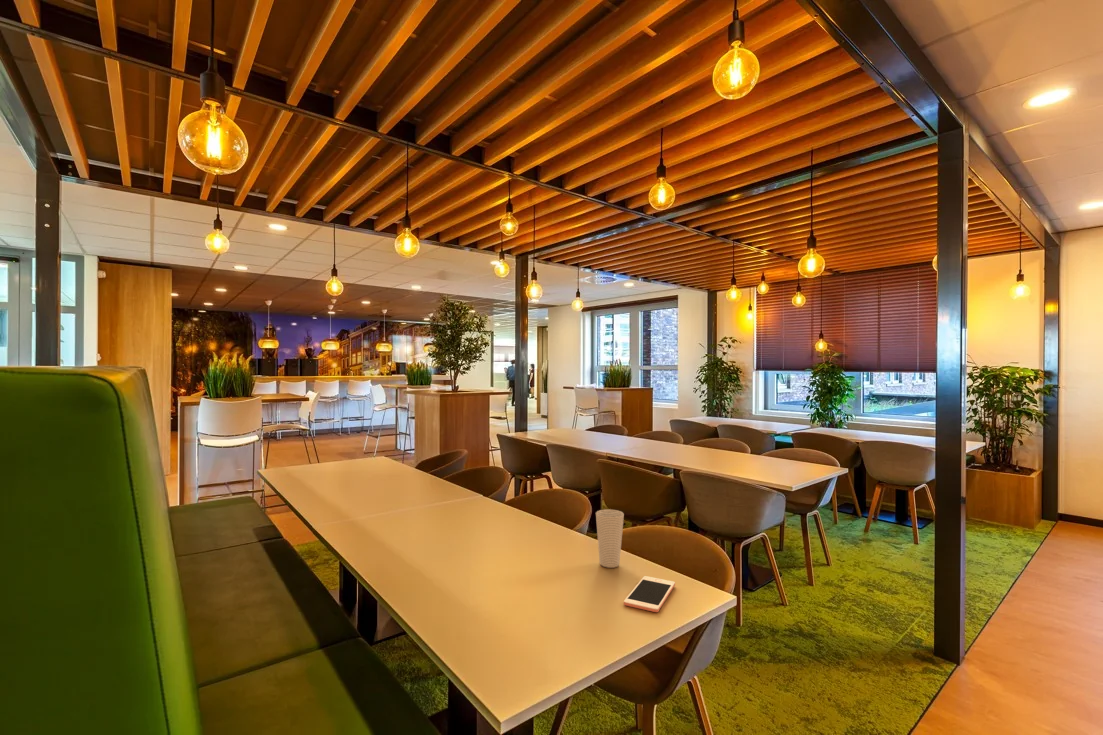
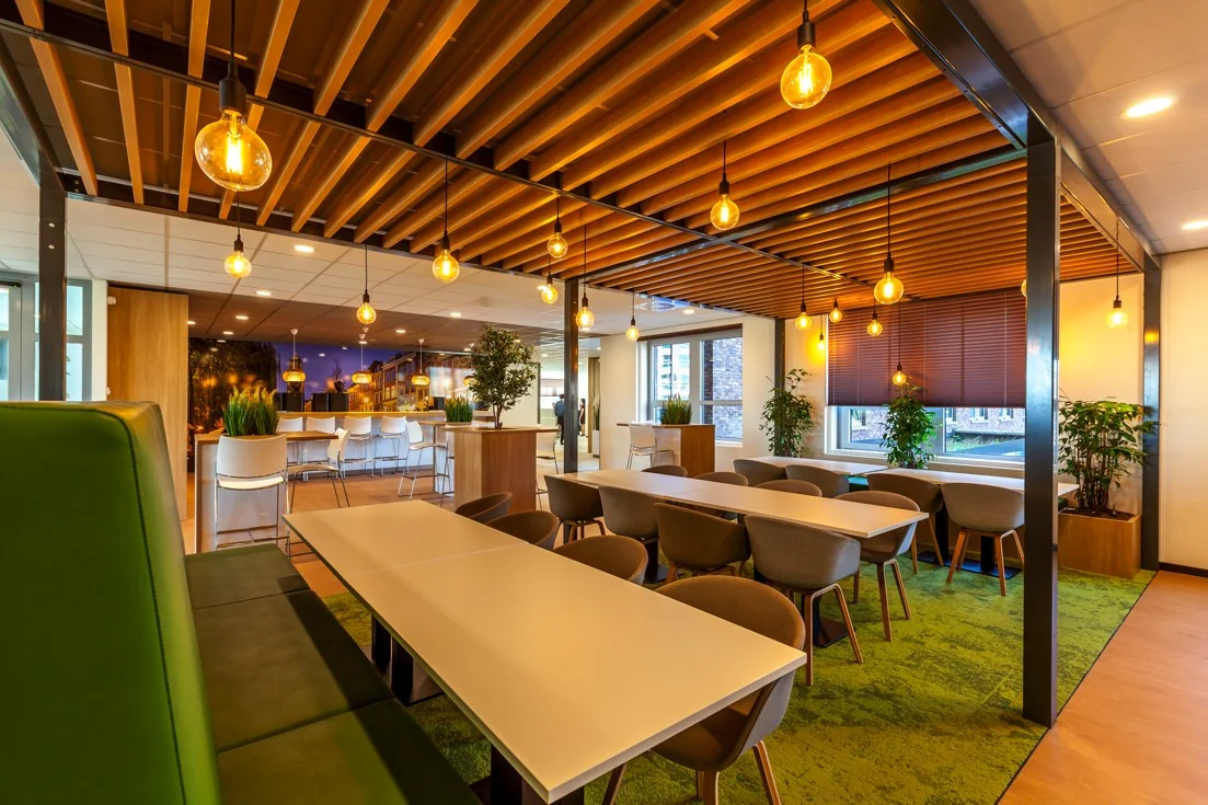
- cell phone [623,575,676,613]
- cup [595,508,625,569]
